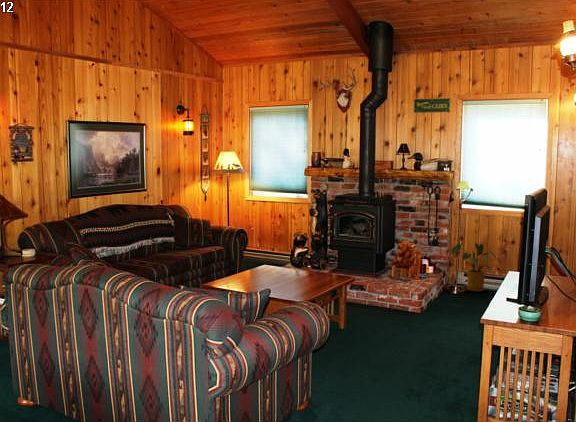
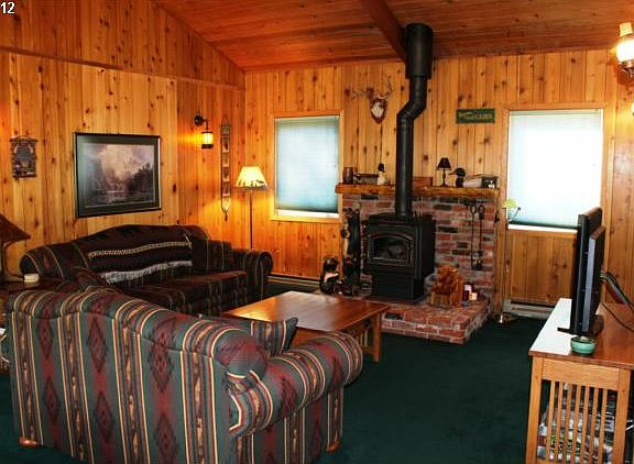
- house plant [451,241,502,292]
